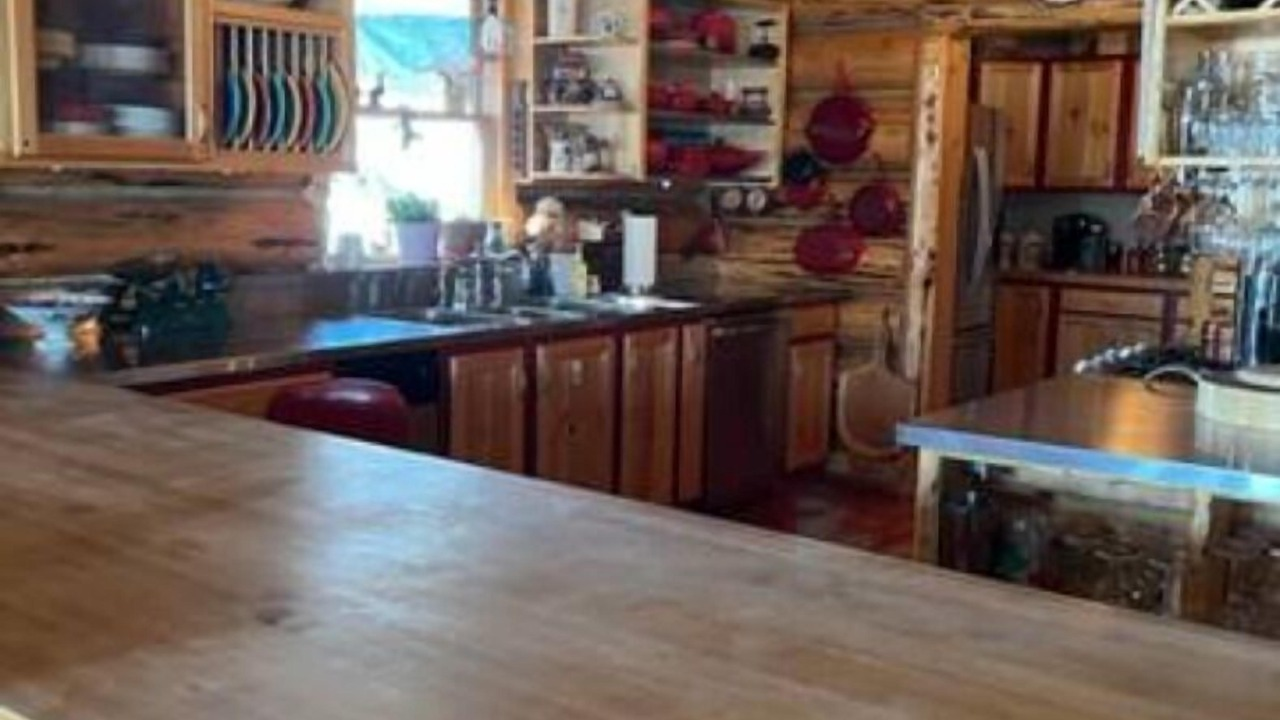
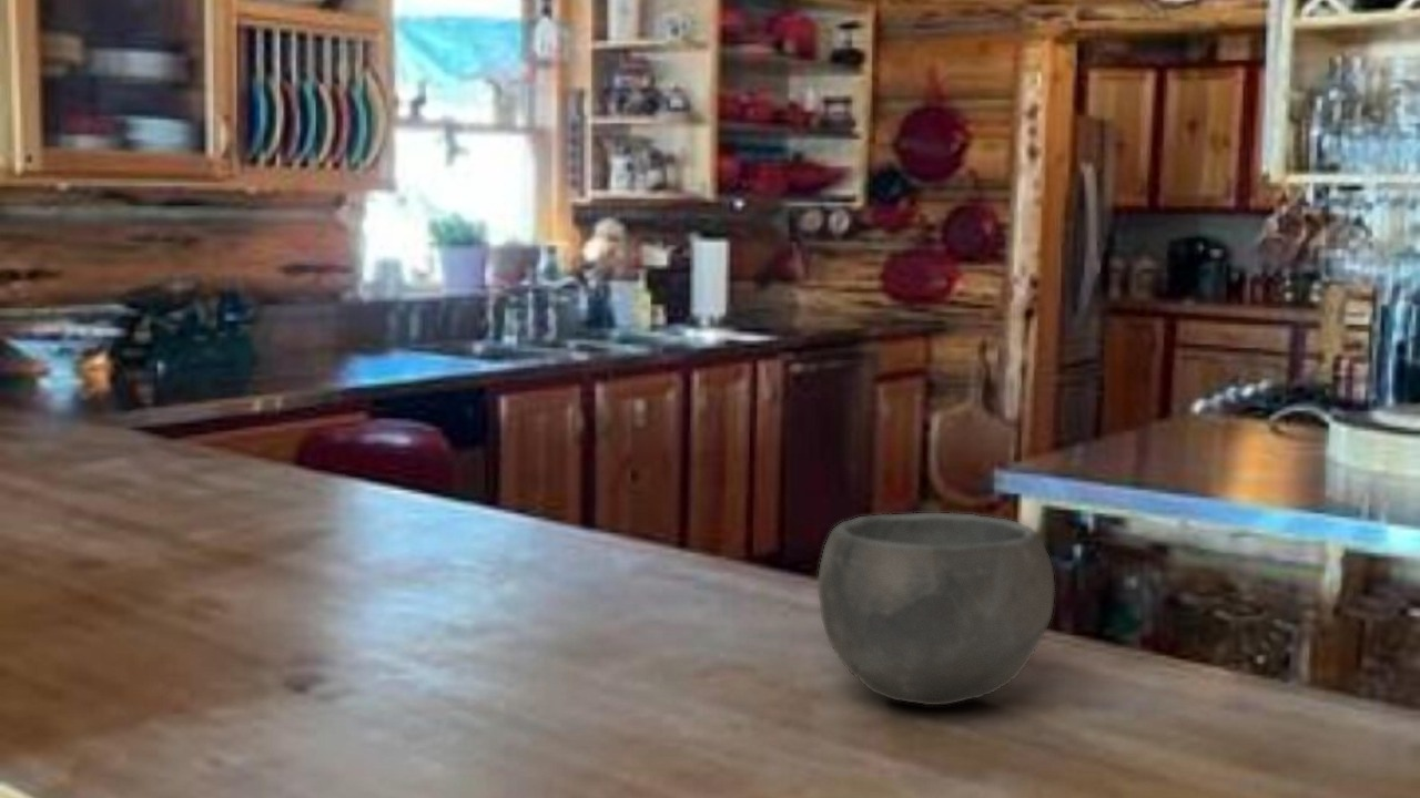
+ bowl [818,512,1056,706]
